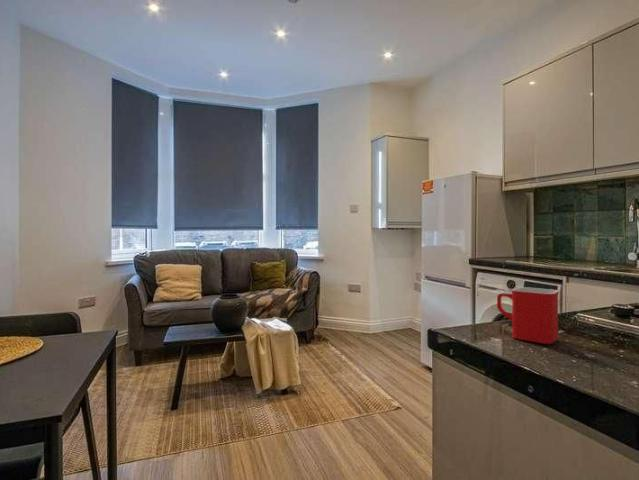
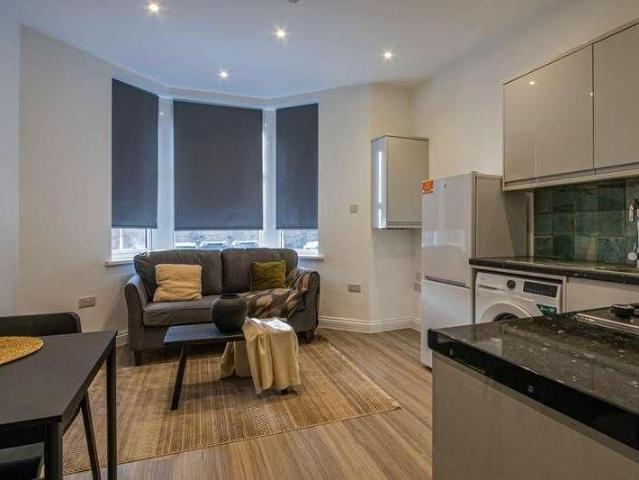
- mug [496,286,560,345]
